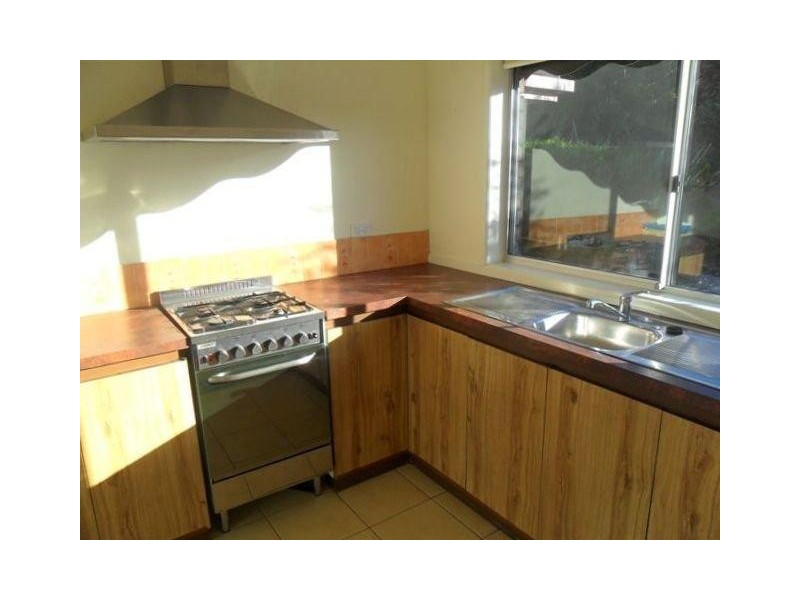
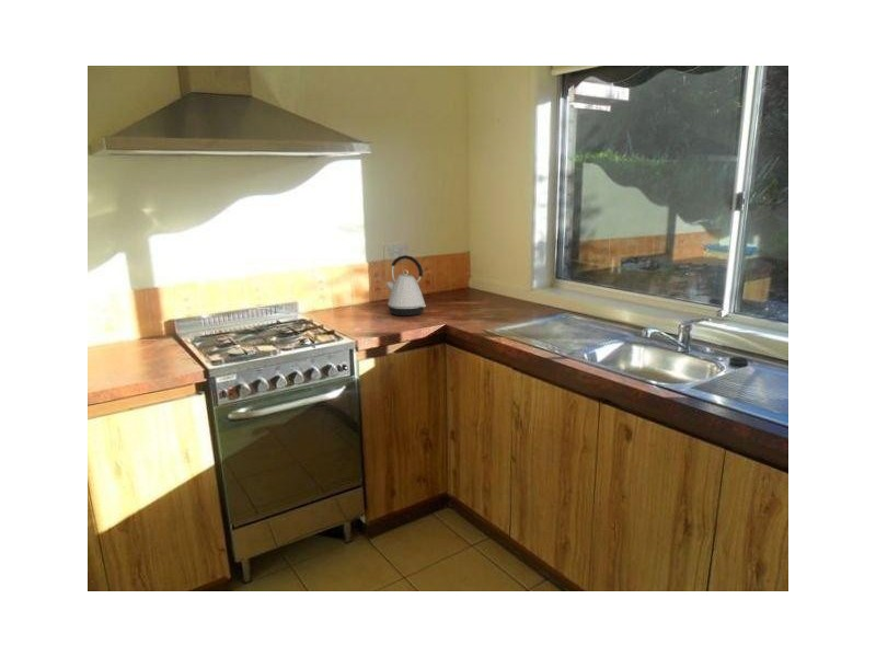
+ kettle [385,254,427,316]
